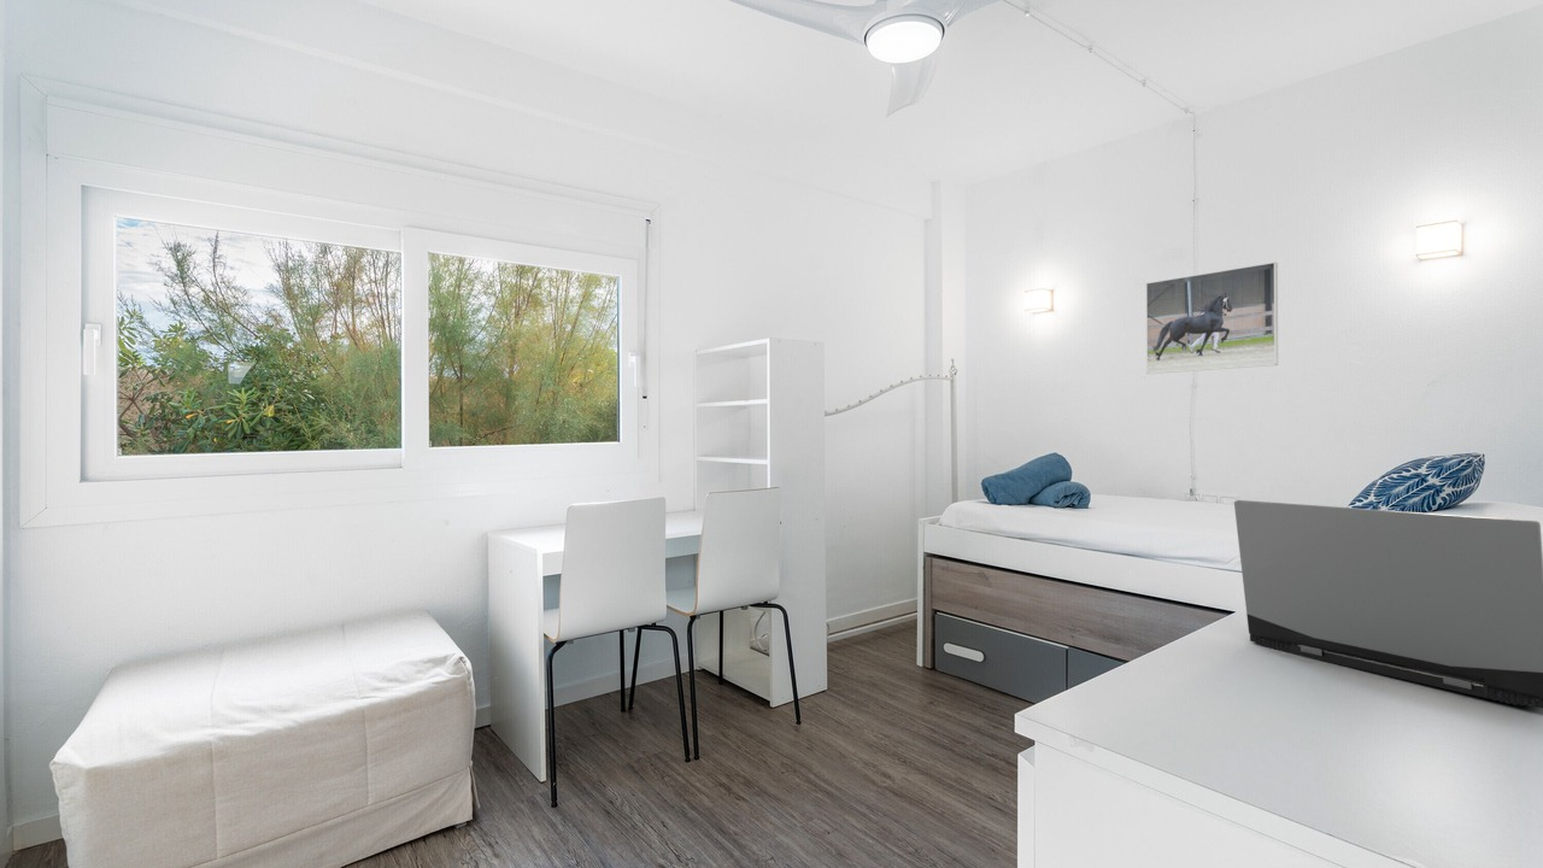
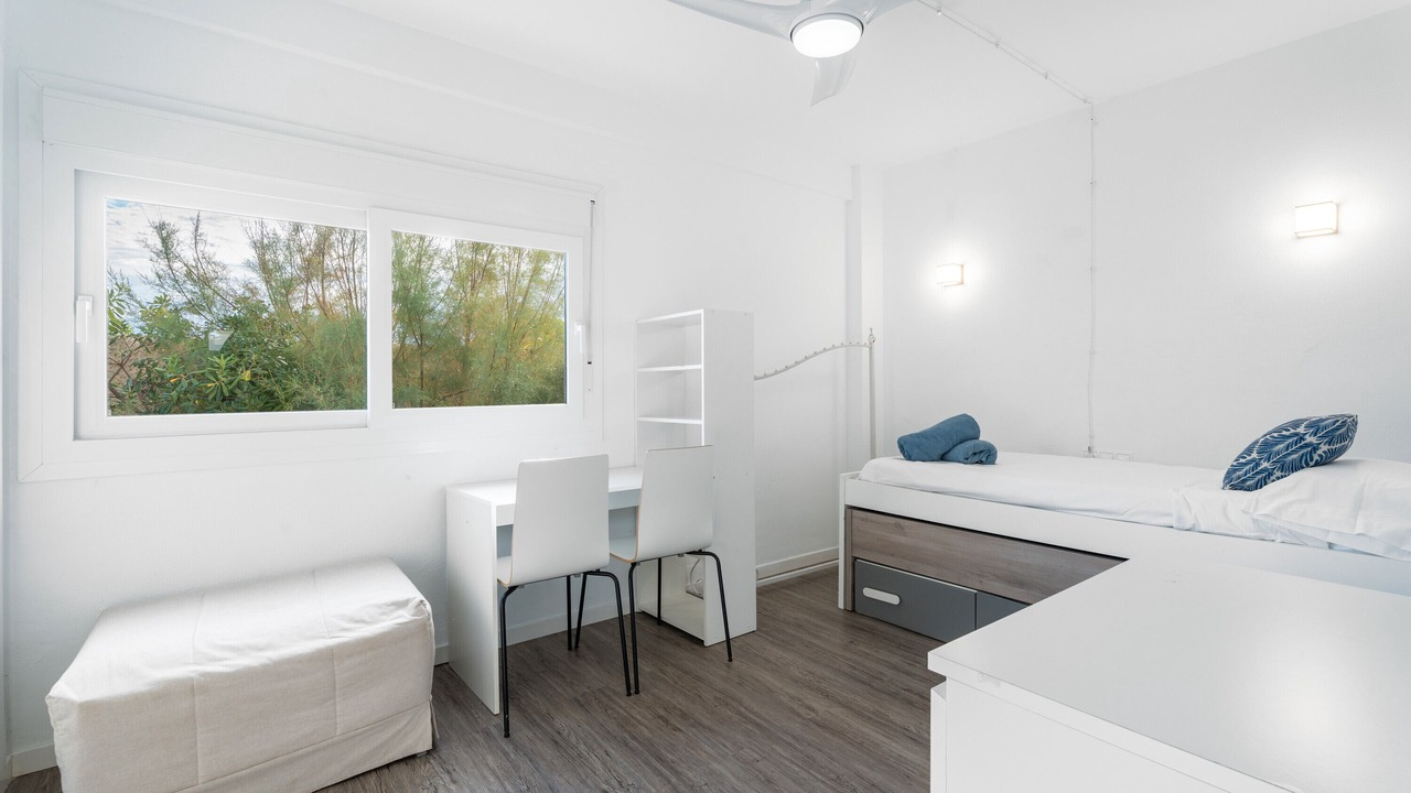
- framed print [1145,260,1279,375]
- laptop computer [1233,499,1543,709]
